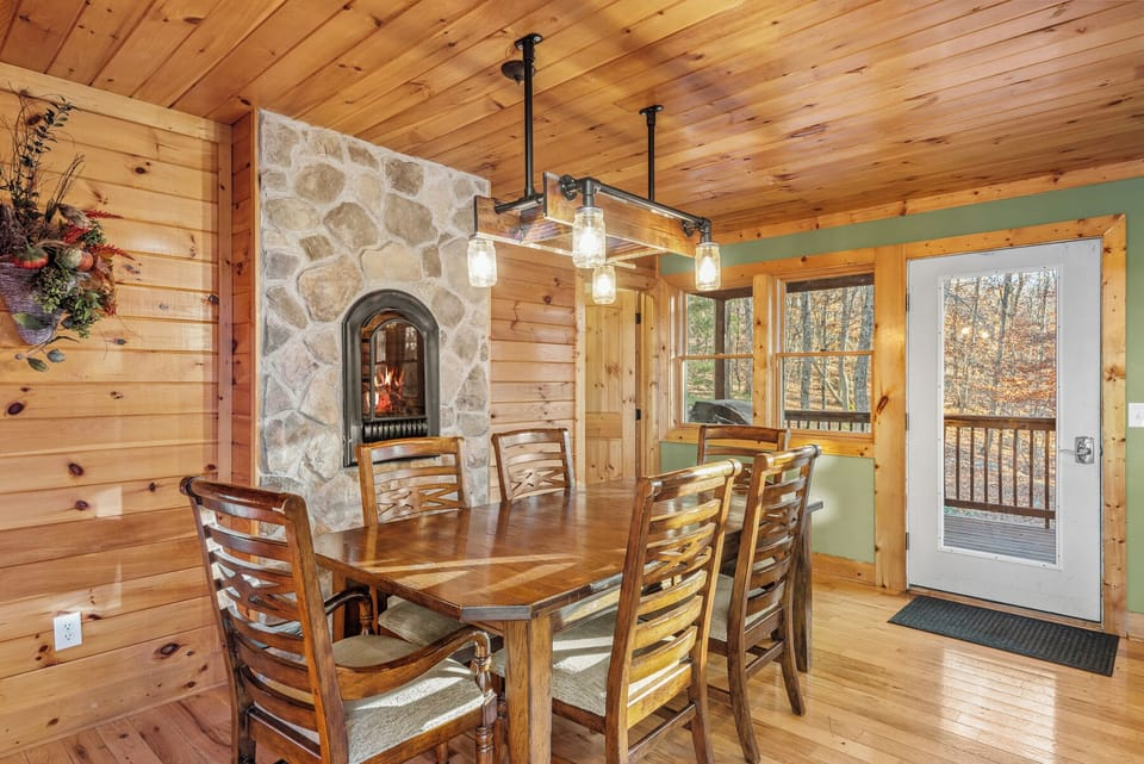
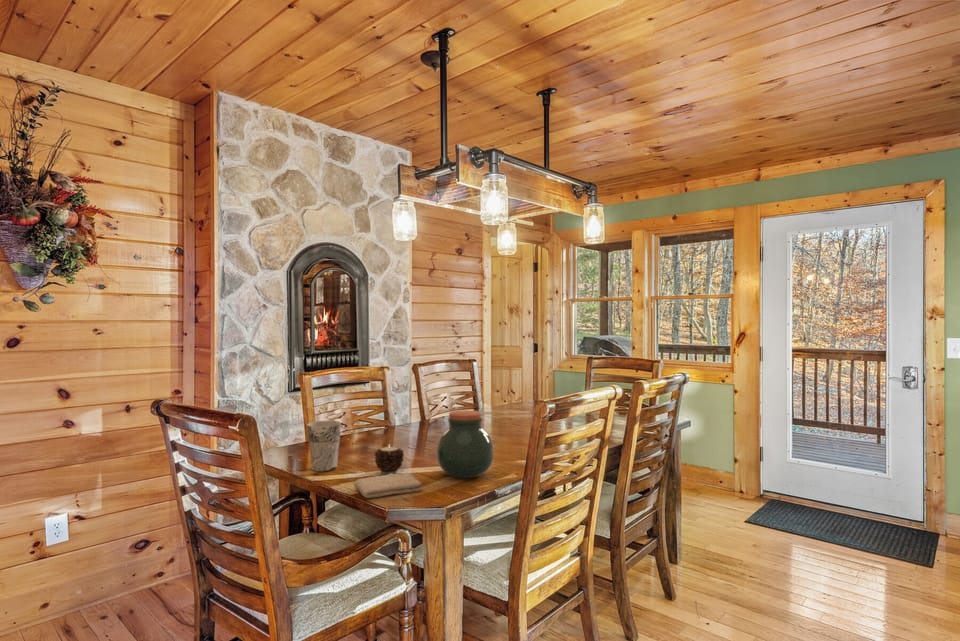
+ candle [374,443,405,475]
+ washcloth [353,472,423,499]
+ jar [436,409,495,479]
+ cup [306,420,342,472]
